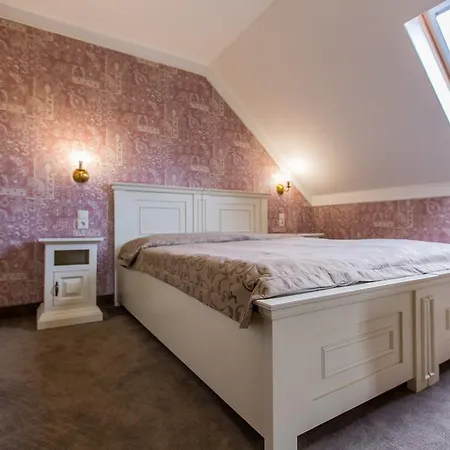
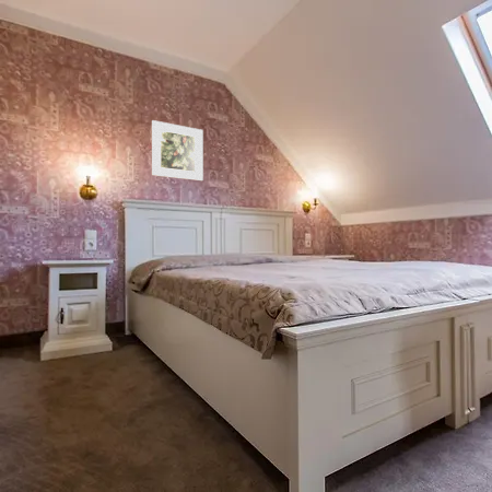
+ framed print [151,119,204,181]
